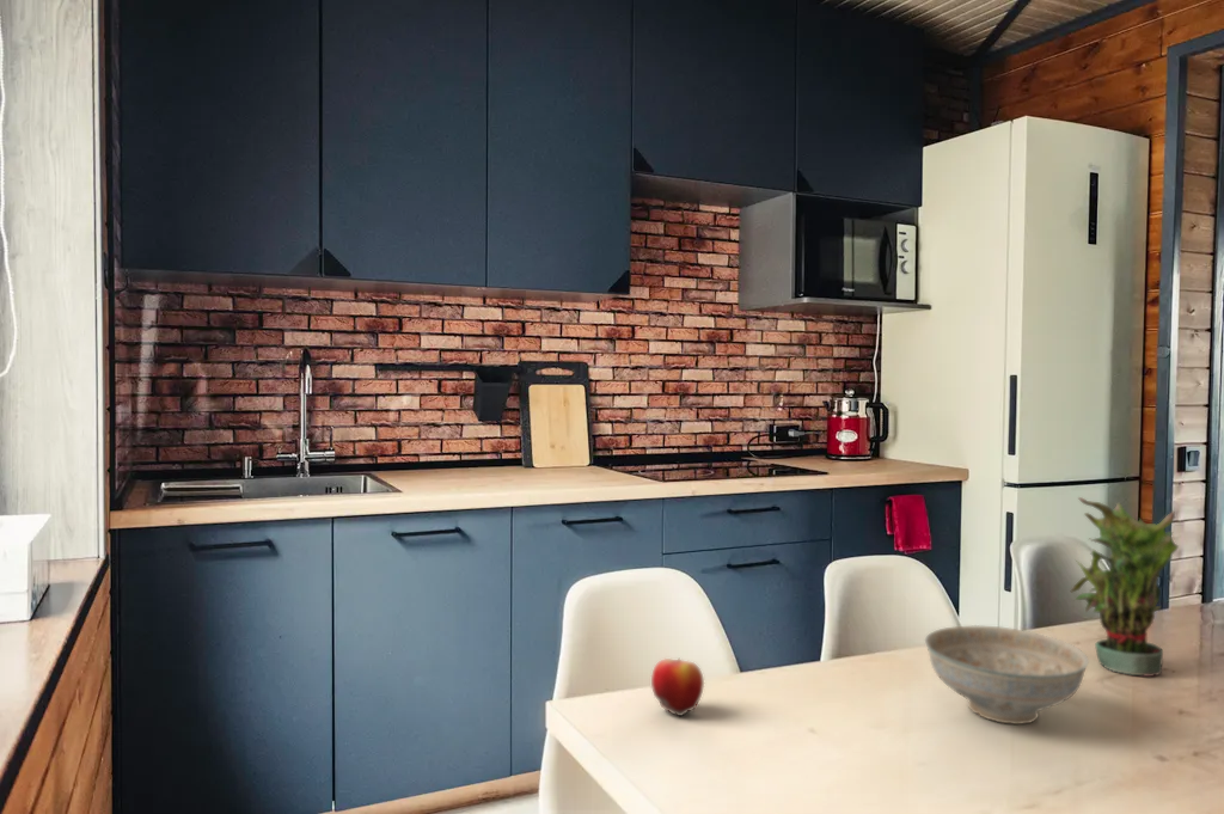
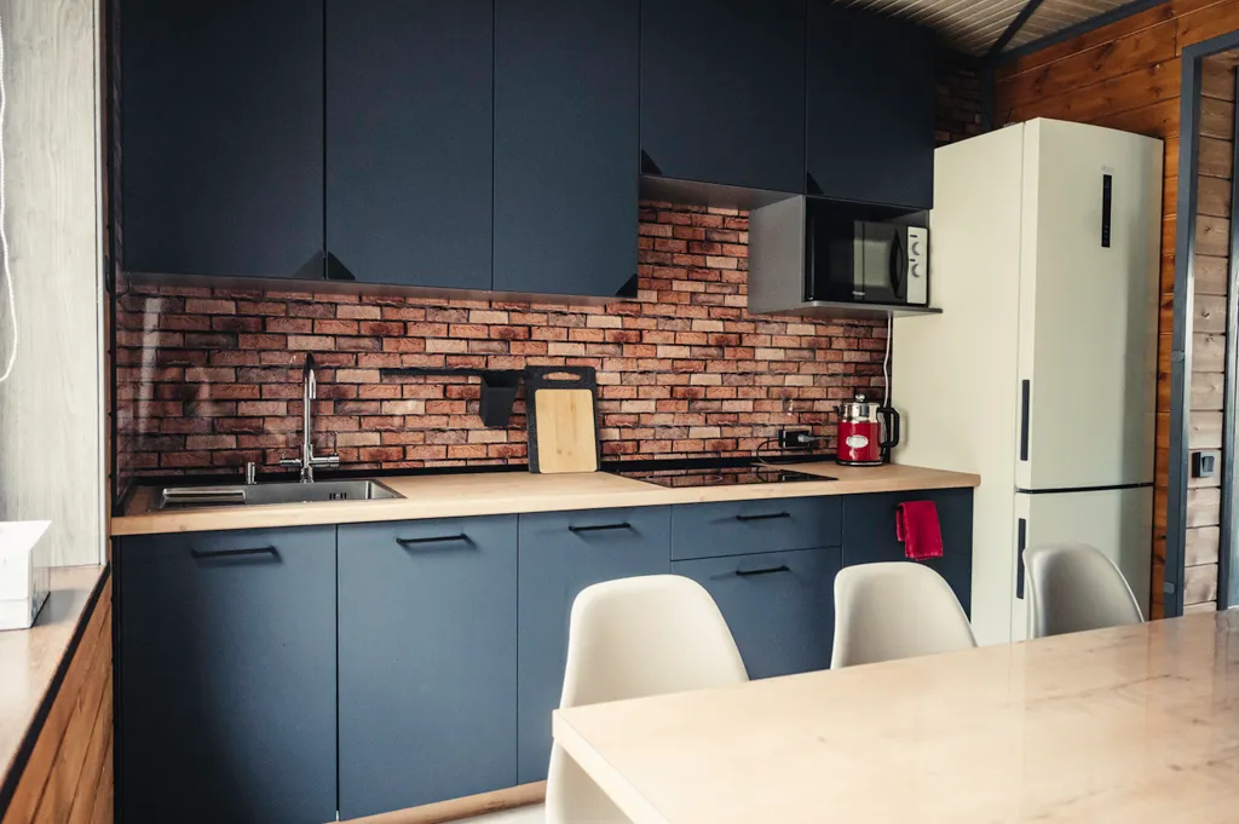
- decorative bowl [924,624,1090,726]
- potted plant [1069,496,1180,678]
- apple [650,657,705,718]
